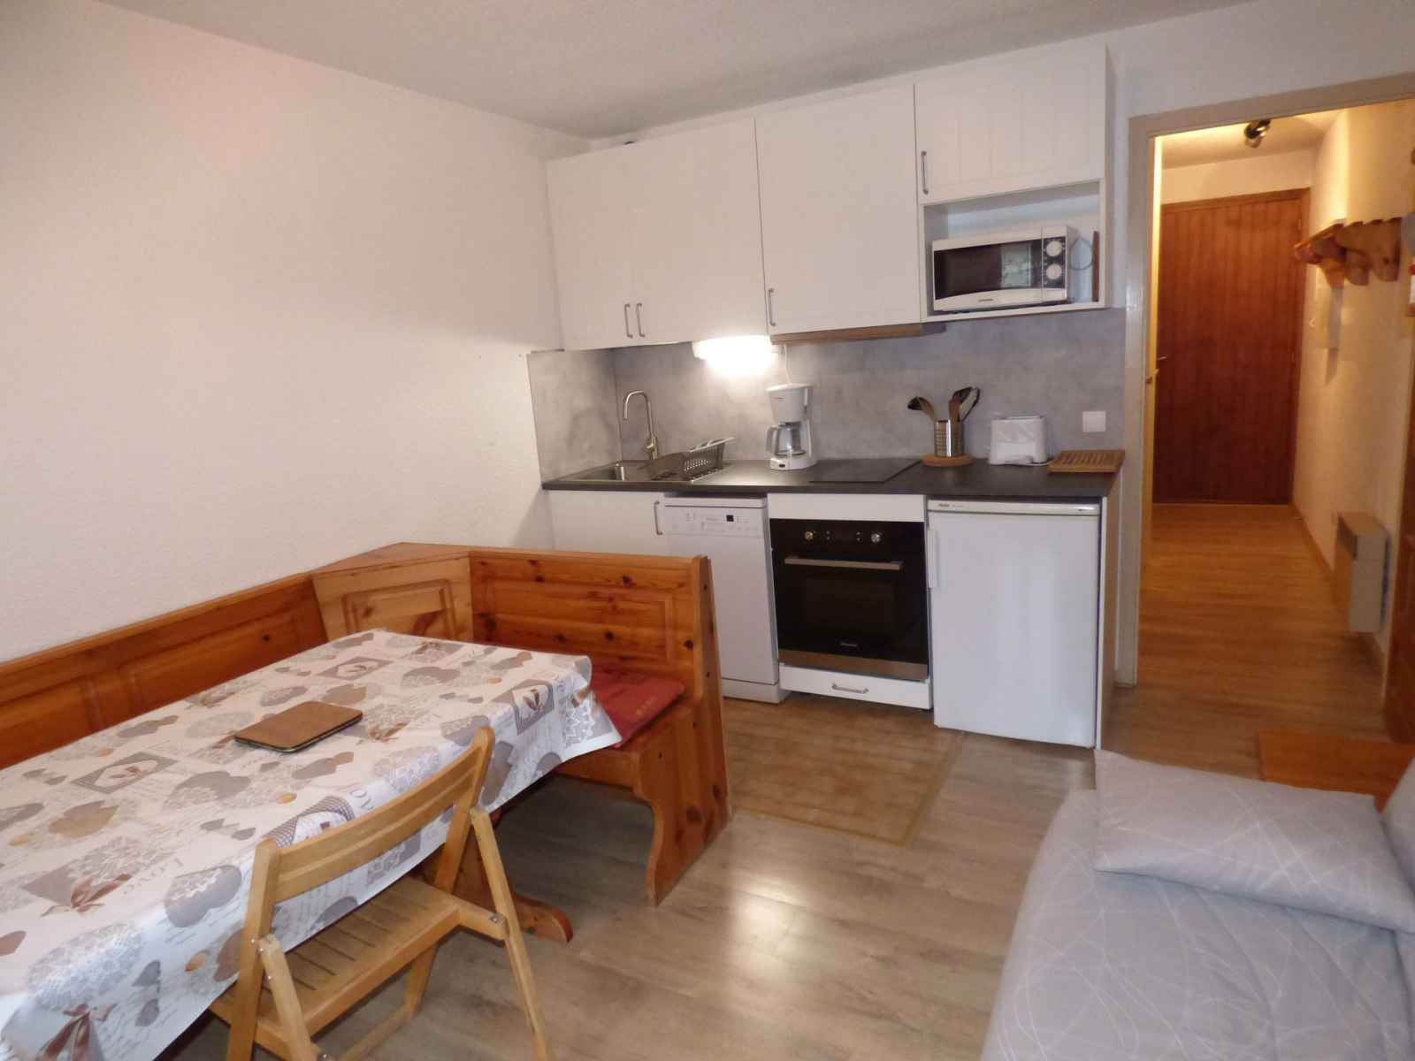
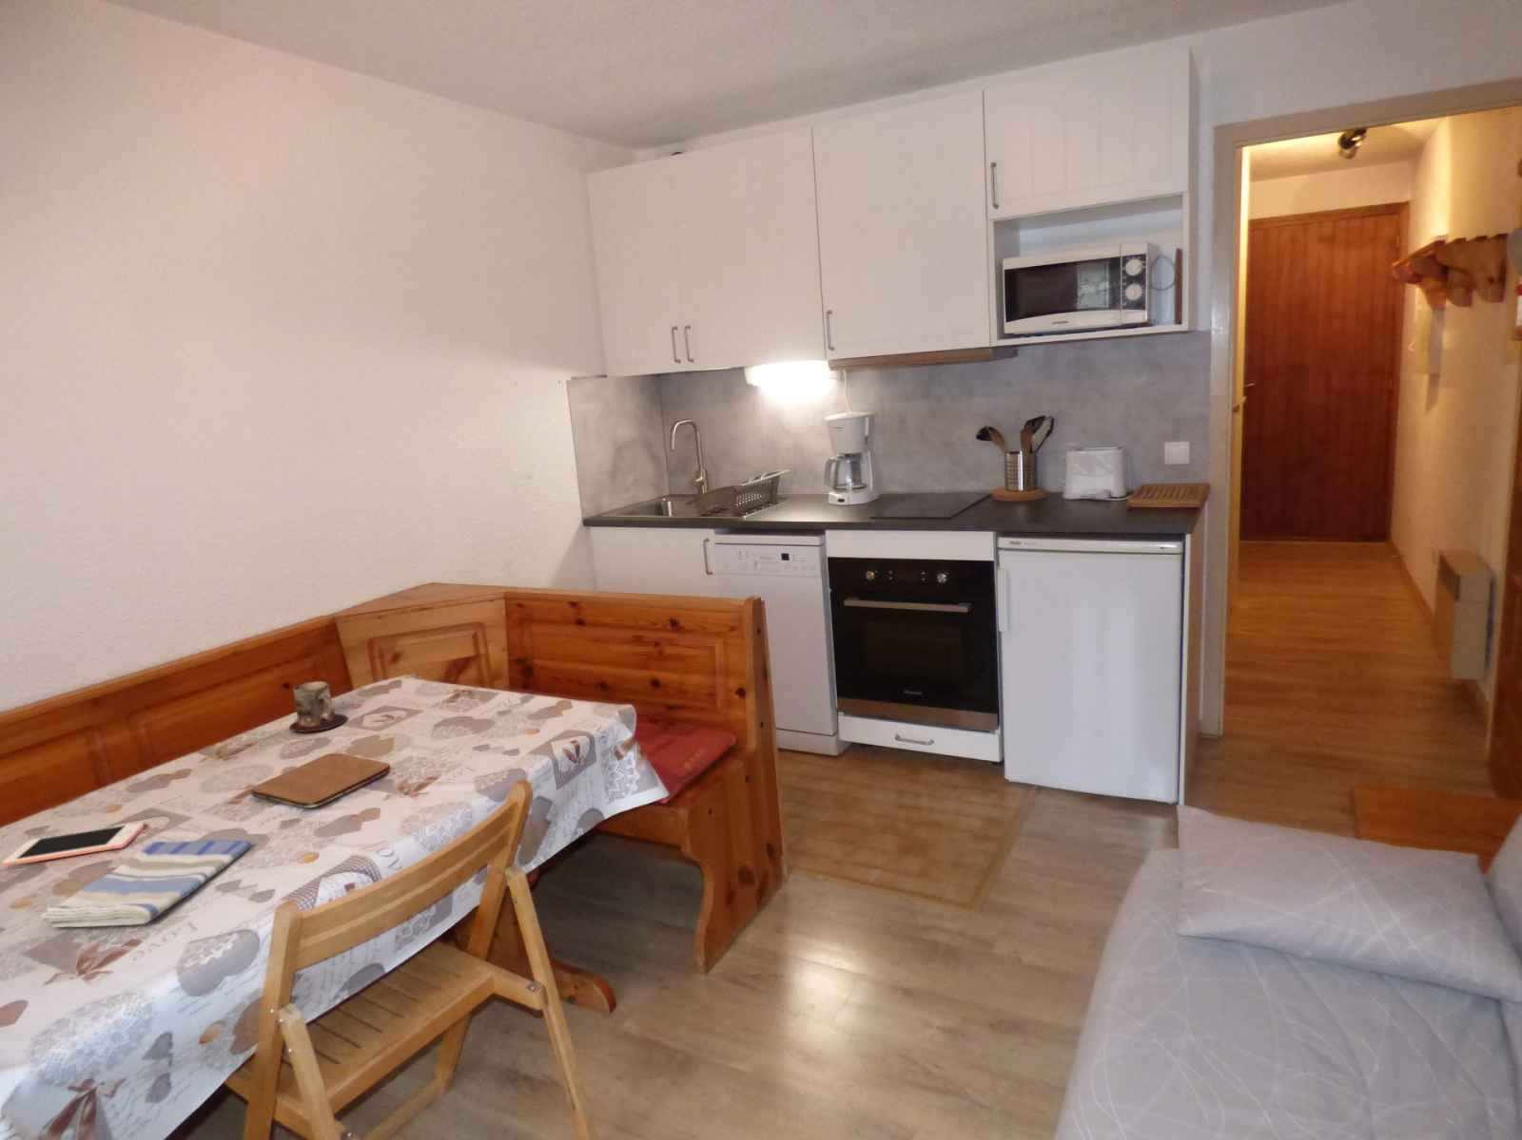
+ mug [289,680,349,733]
+ dish towel [38,839,252,929]
+ cell phone [1,821,145,867]
